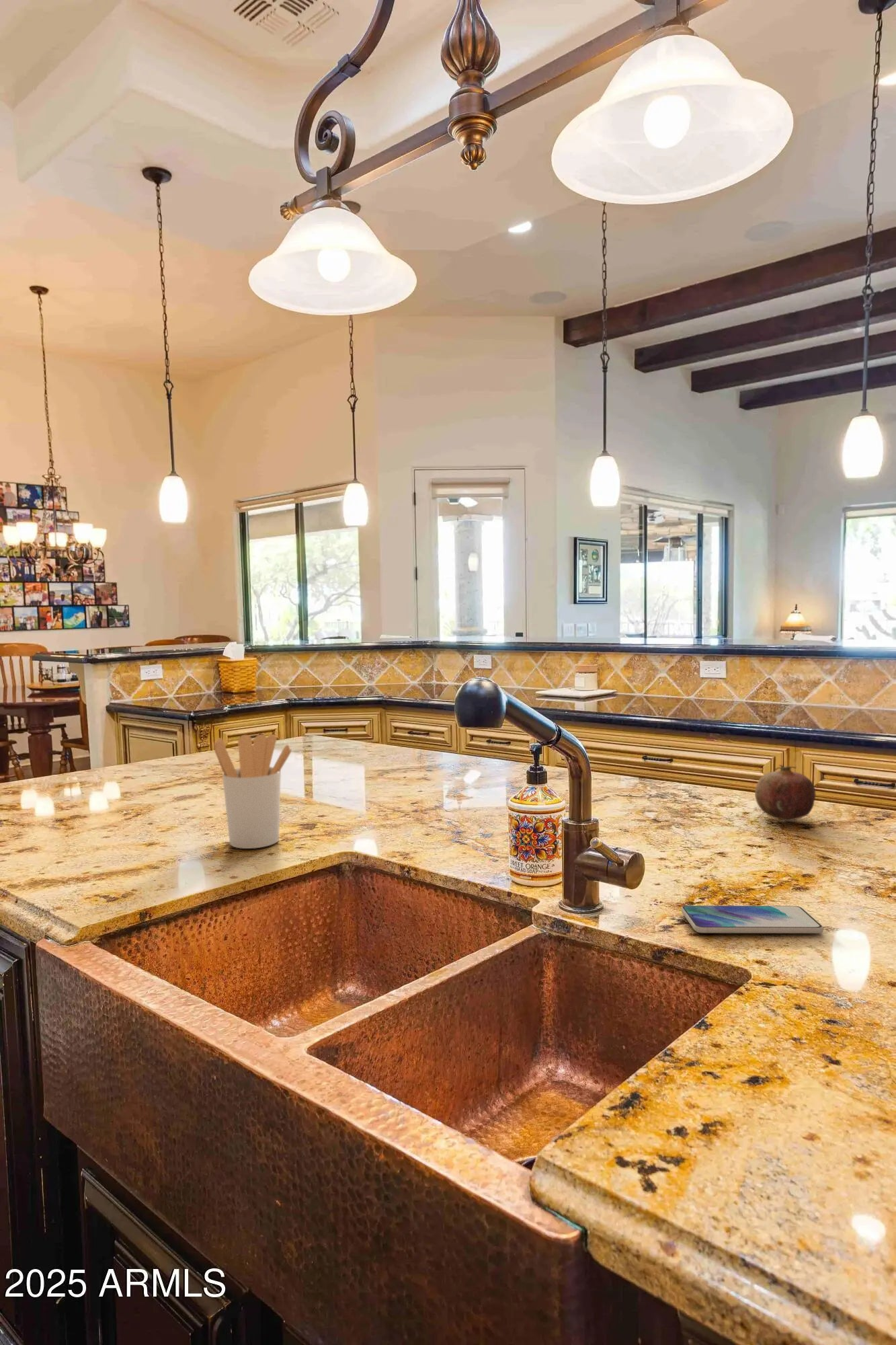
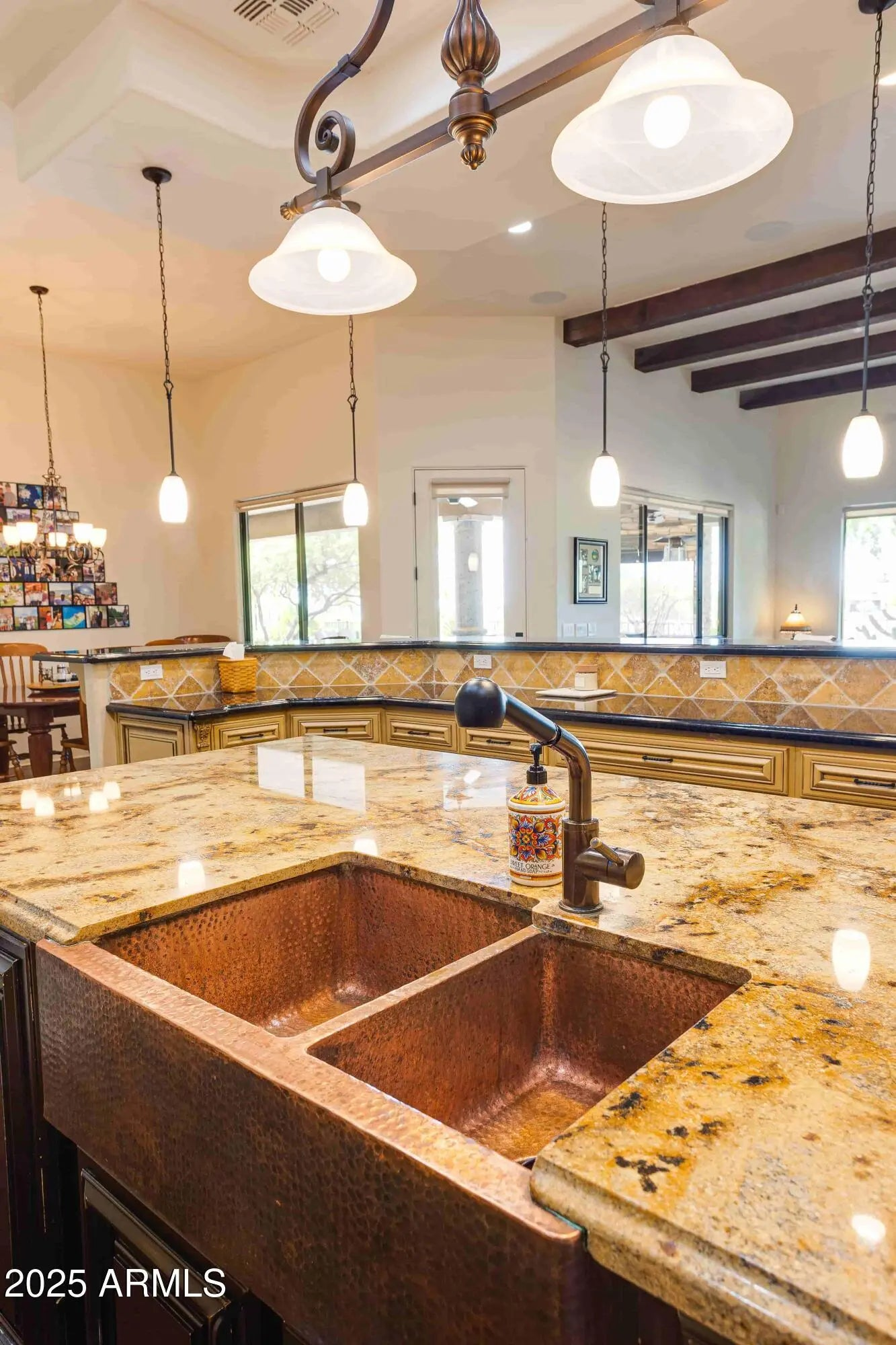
- utensil holder [213,734,292,849]
- fruit [754,764,816,821]
- smartphone [681,905,824,934]
